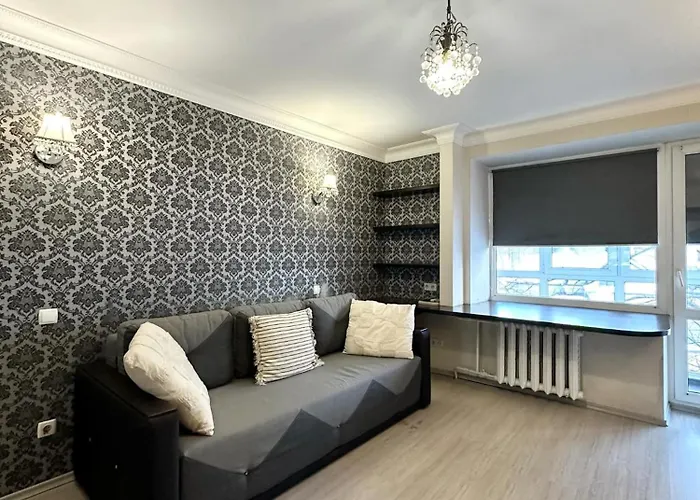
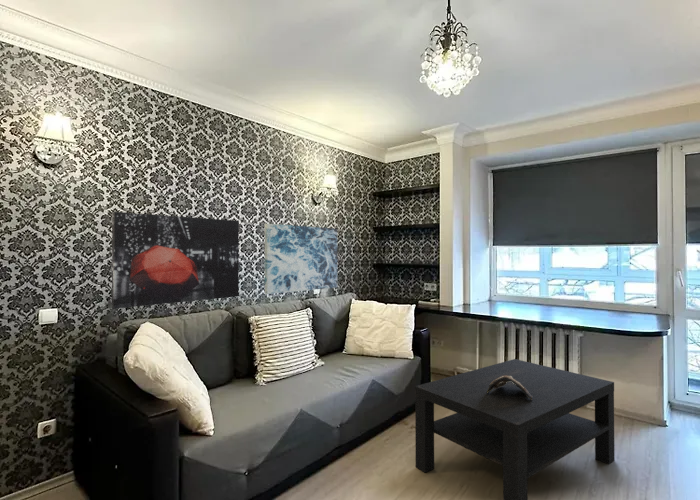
+ coffee table [414,358,616,500]
+ wall art [111,211,240,310]
+ animal skull [487,376,532,400]
+ wall art [264,223,339,295]
